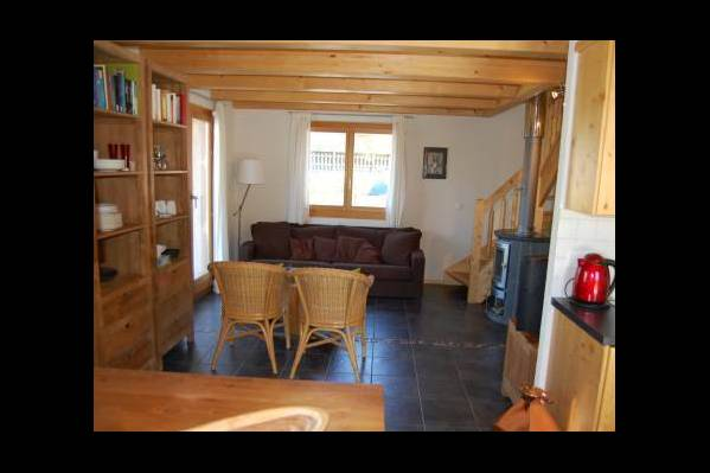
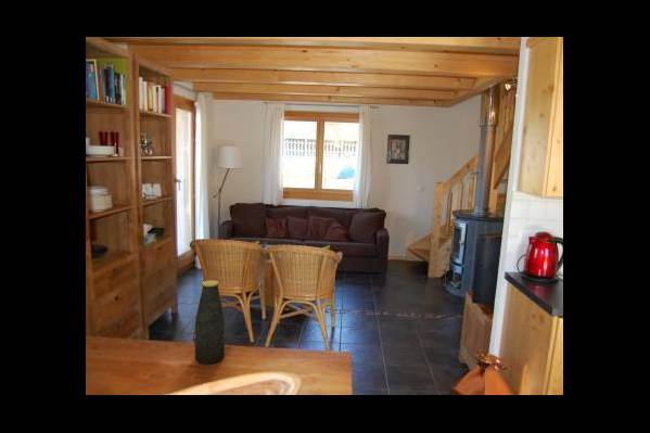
+ bottle [194,279,226,365]
